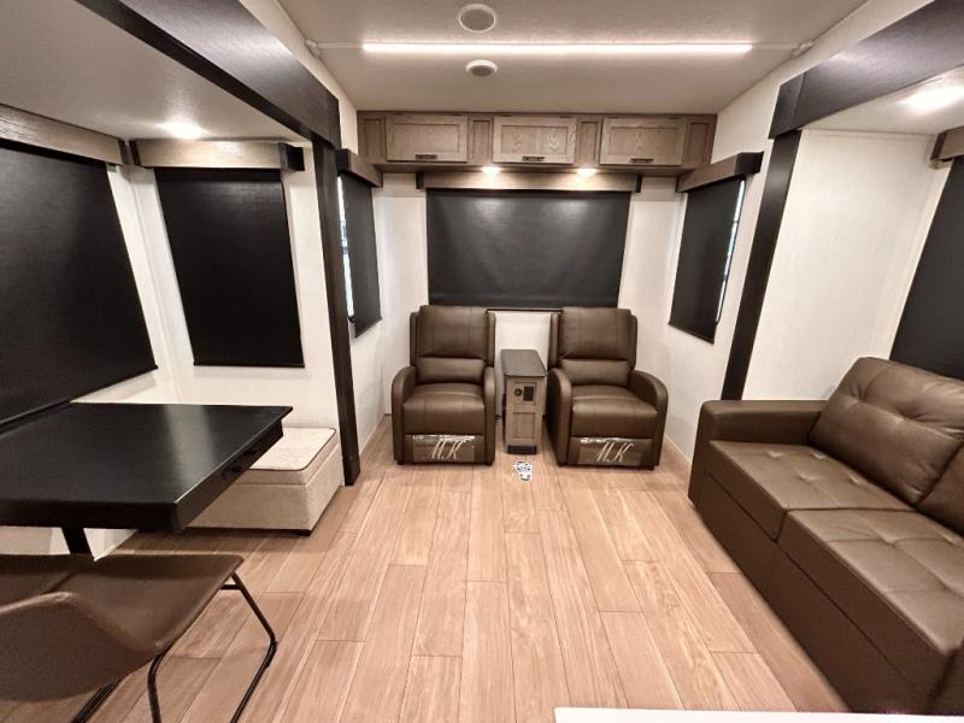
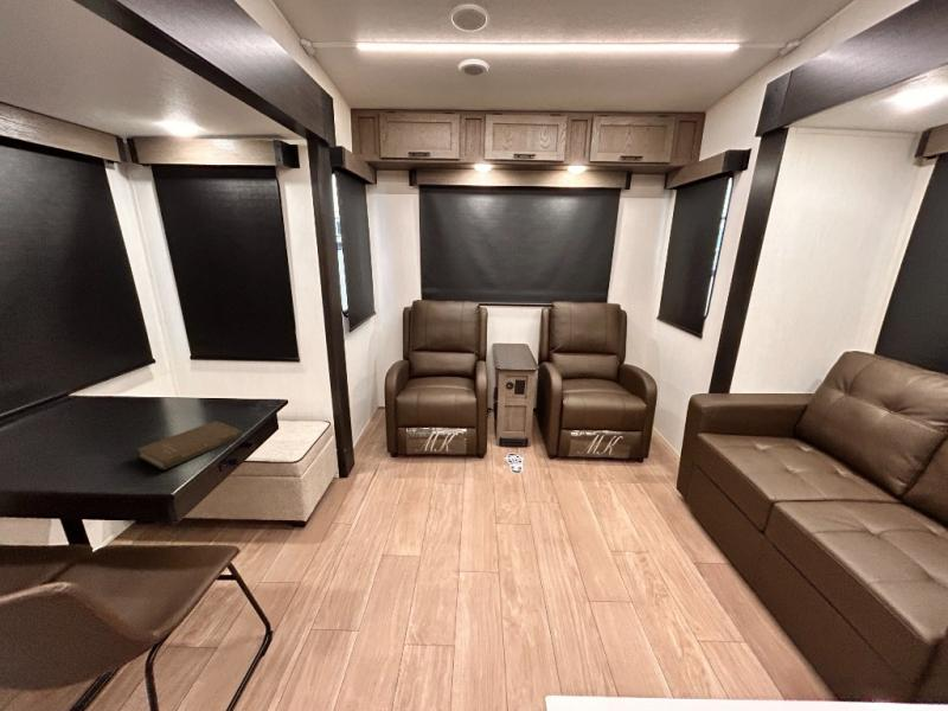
+ book [136,419,243,470]
